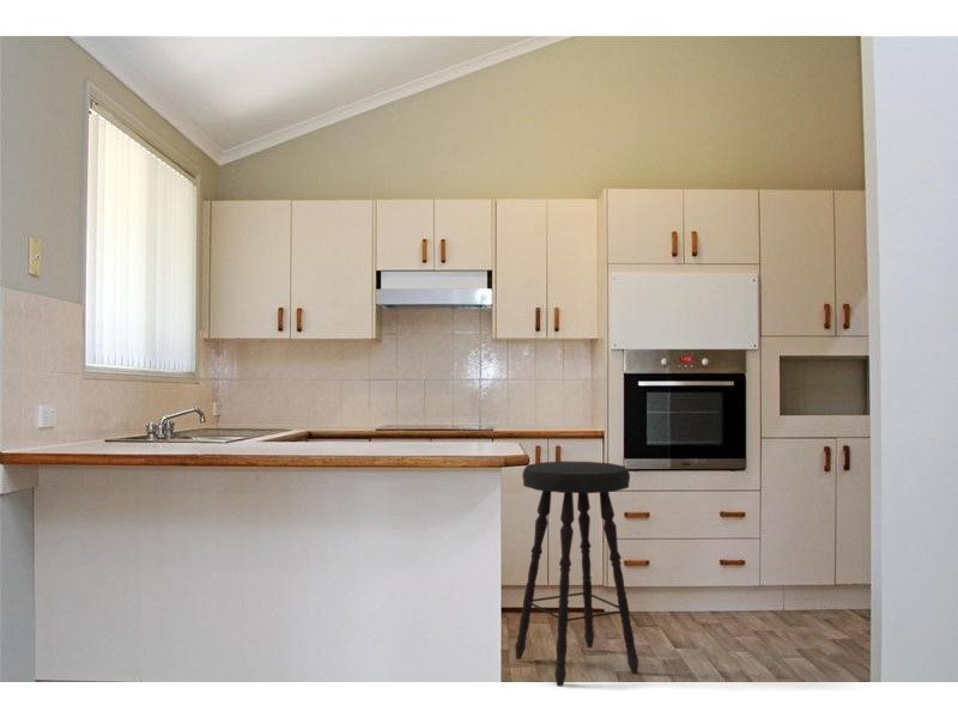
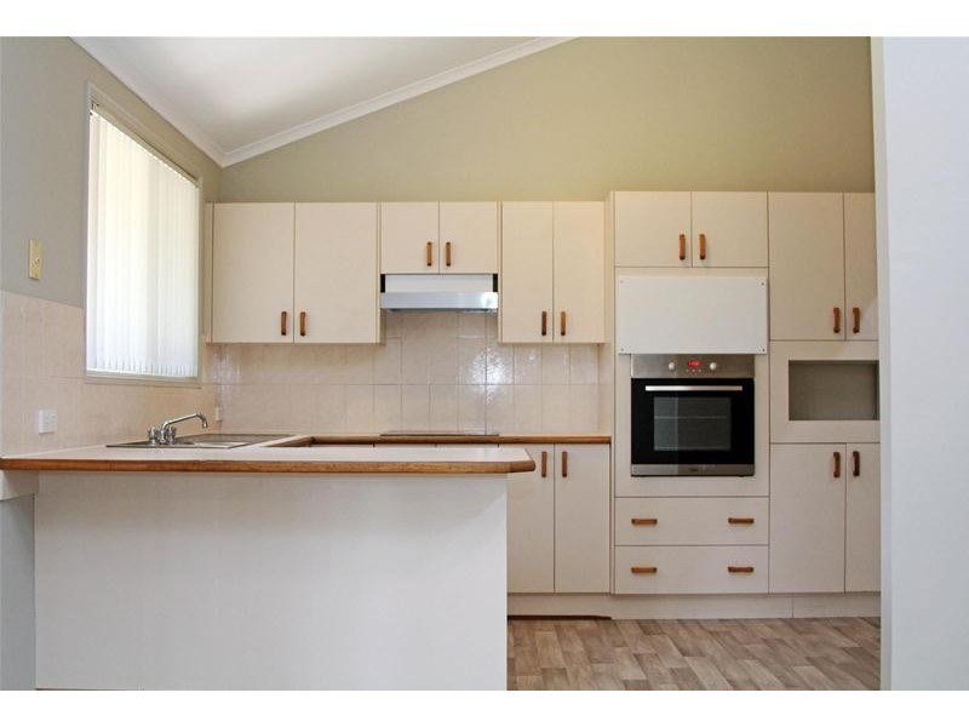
- music stool [514,460,639,688]
